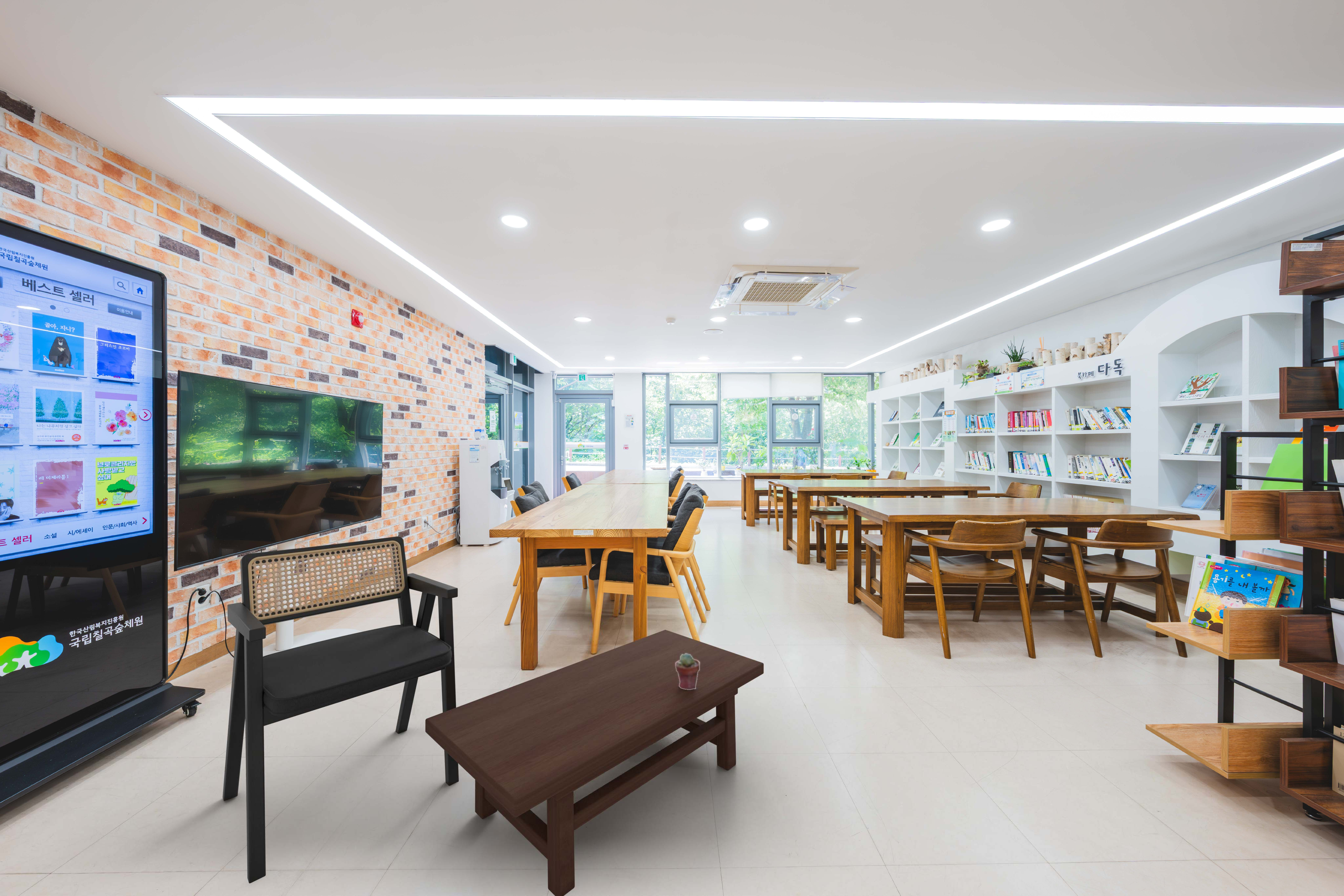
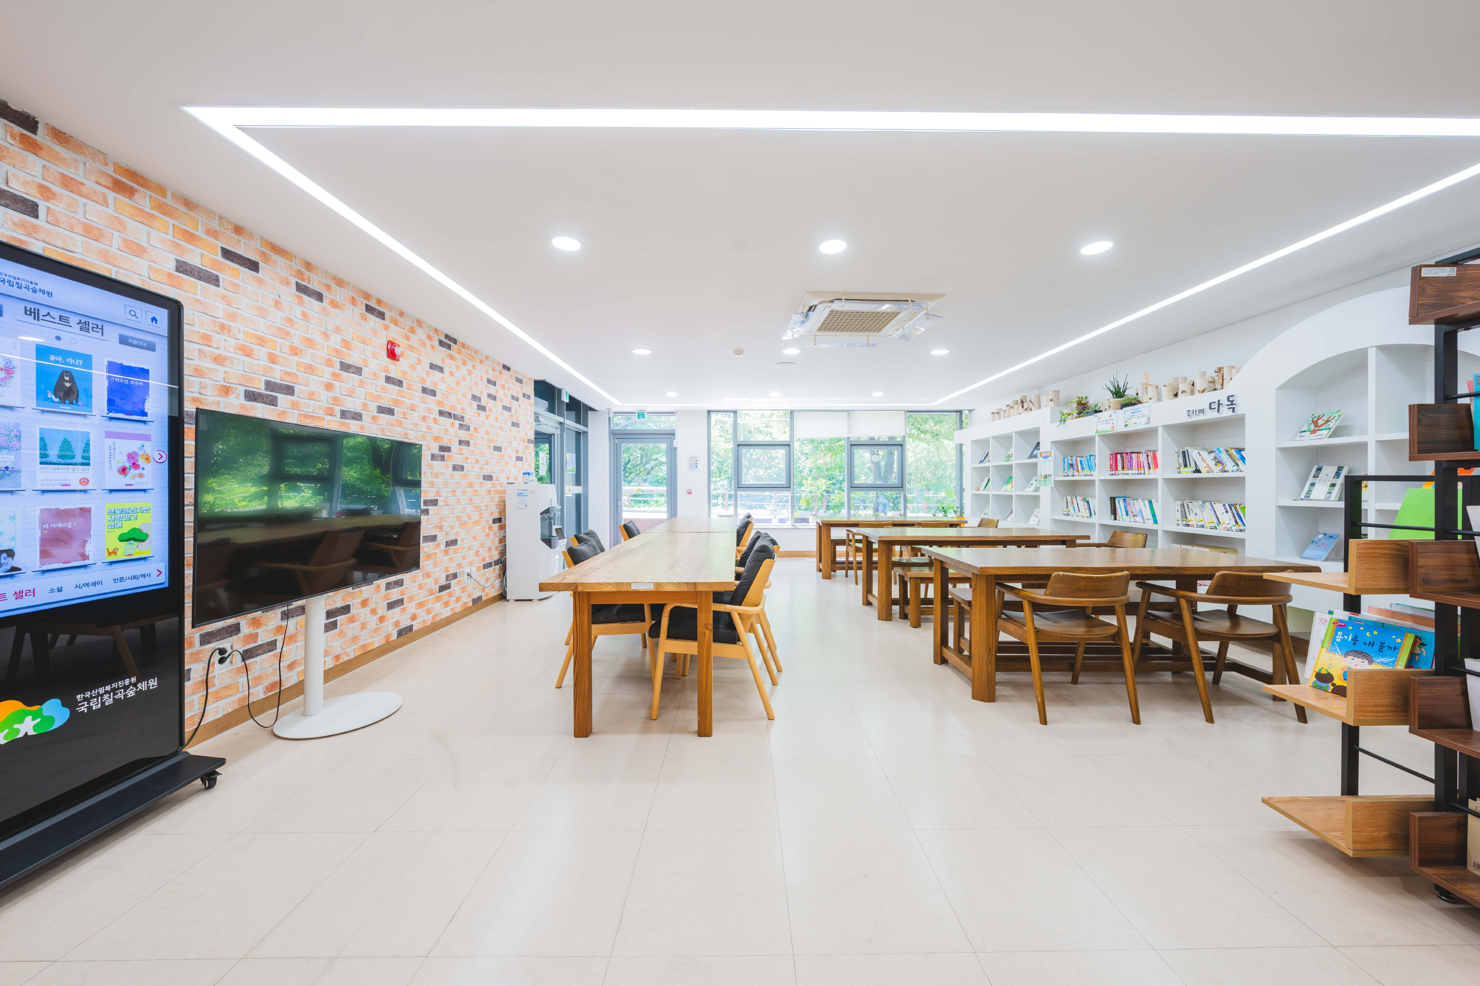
- armchair [222,536,459,884]
- coffee table [425,630,764,896]
- potted succulent [675,653,700,690]
